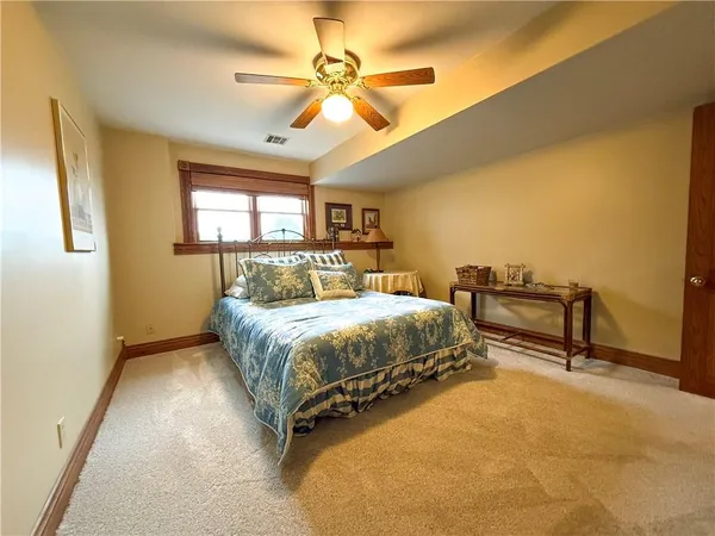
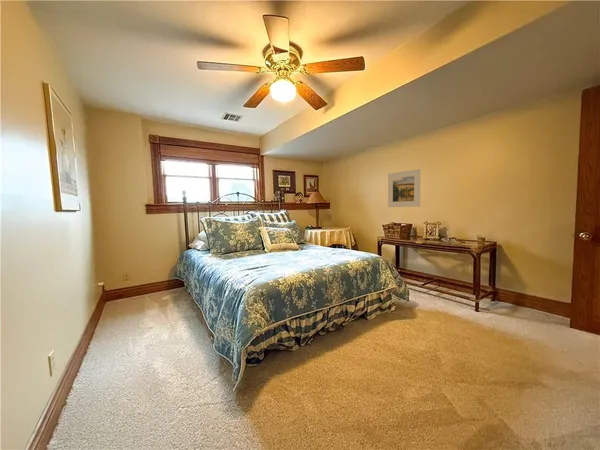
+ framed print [387,168,421,208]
